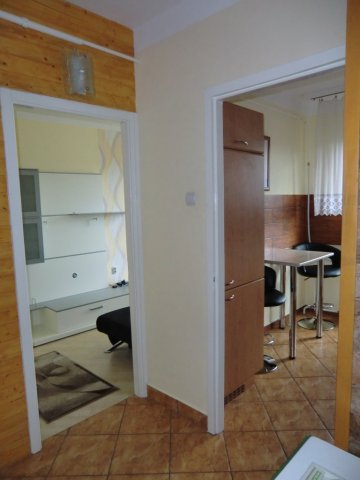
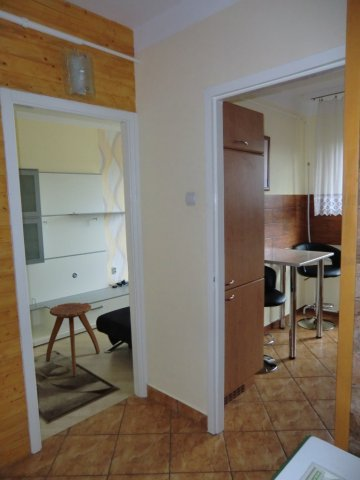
+ stool [45,302,101,377]
